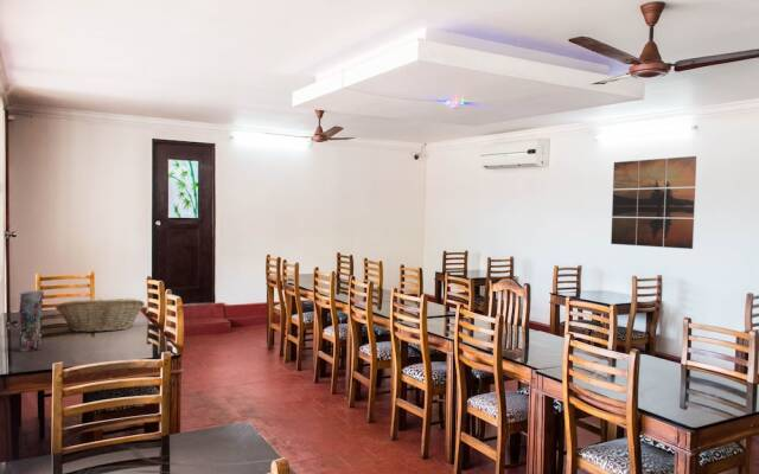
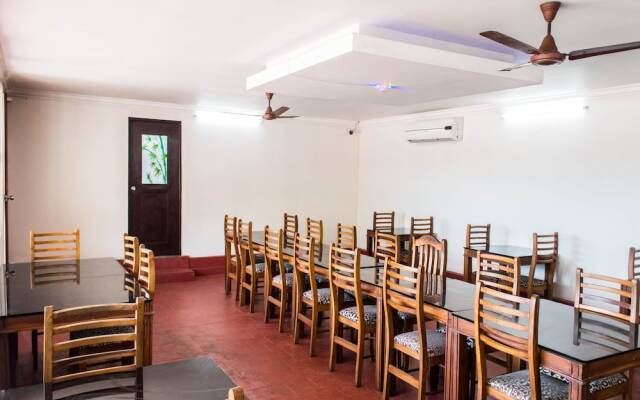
- wall art [610,155,697,250]
- vase [18,289,45,352]
- fruit basket [55,297,146,333]
